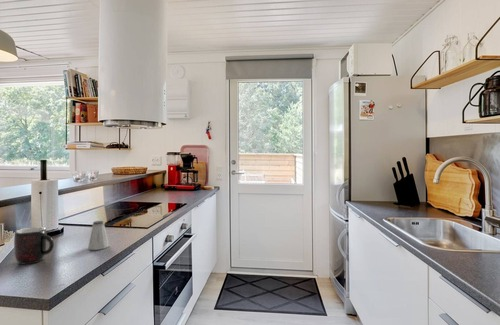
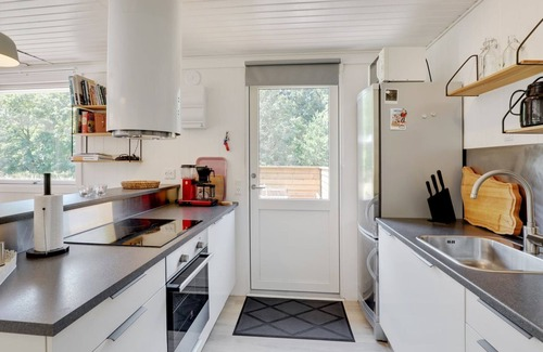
- mug [13,226,55,265]
- saltshaker [87,220,110,251]
